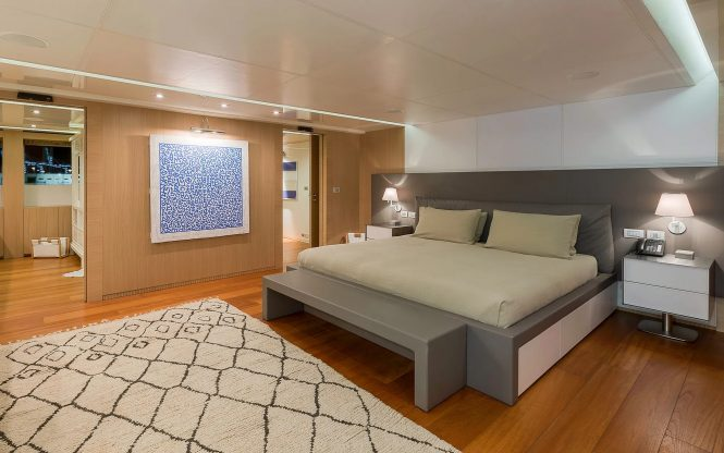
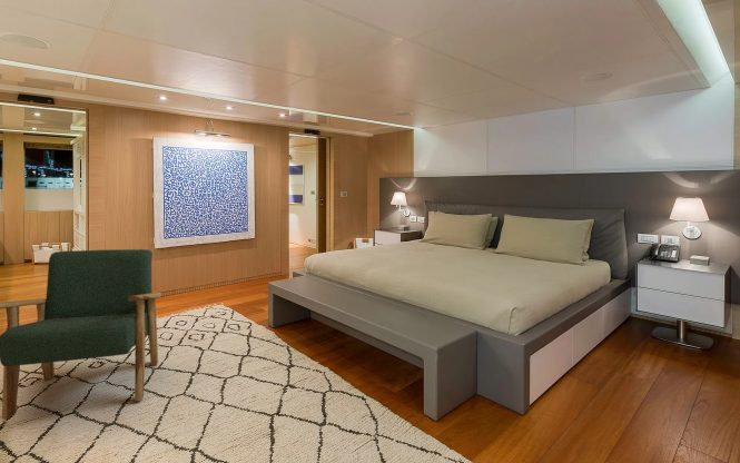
+ armchair [0,248,162,421]
